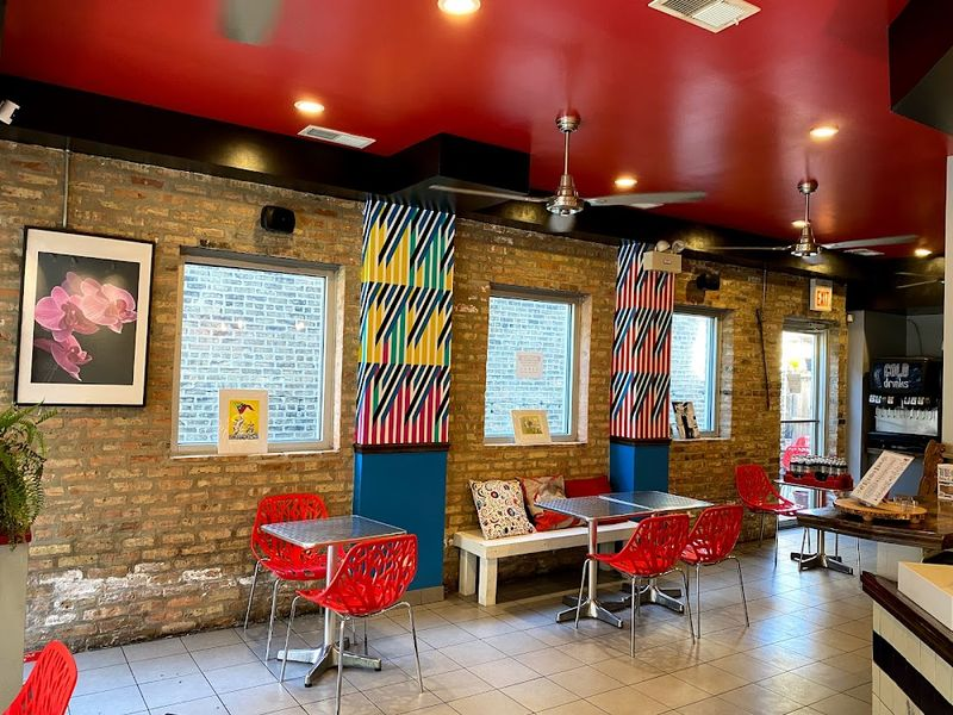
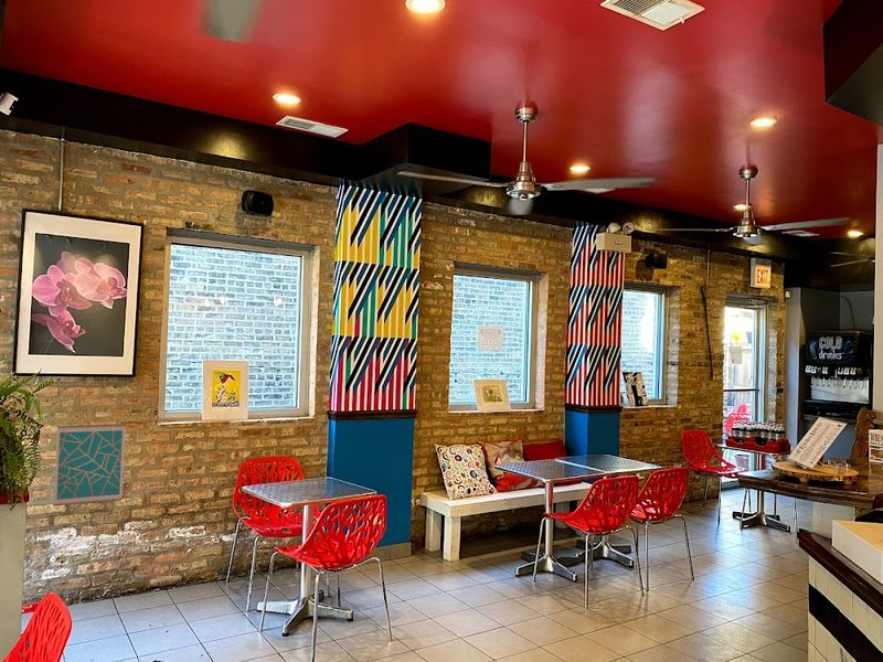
+ wall art [52,424,127,508]
